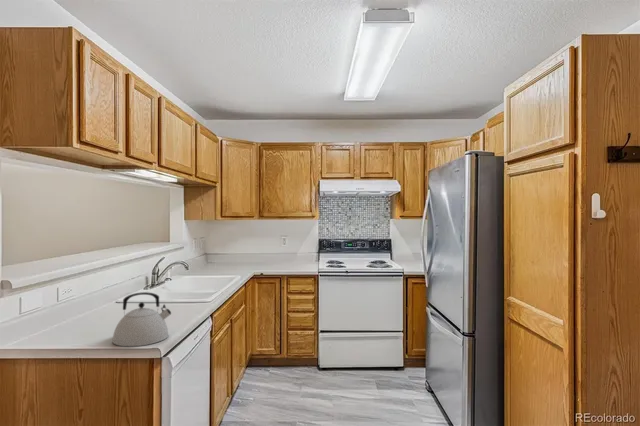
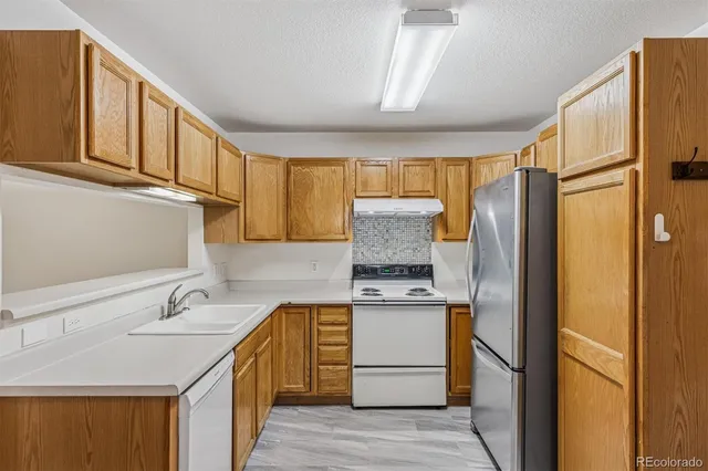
- kettle [111,291,172,347]
